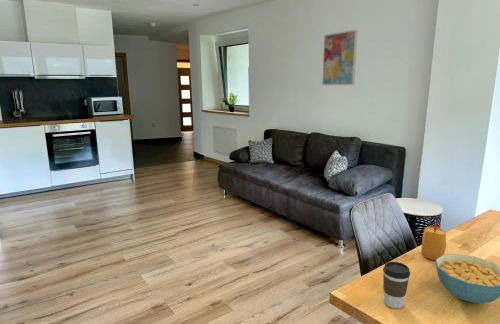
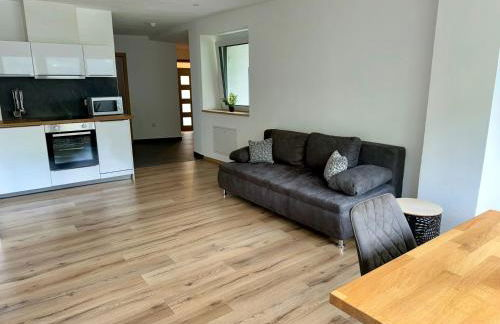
- cereal bowl [435,253,500,304]
- coffee cup [382,261,411,309]
- candle [420,222,447,261]
- wall art [321,29,358,86]
